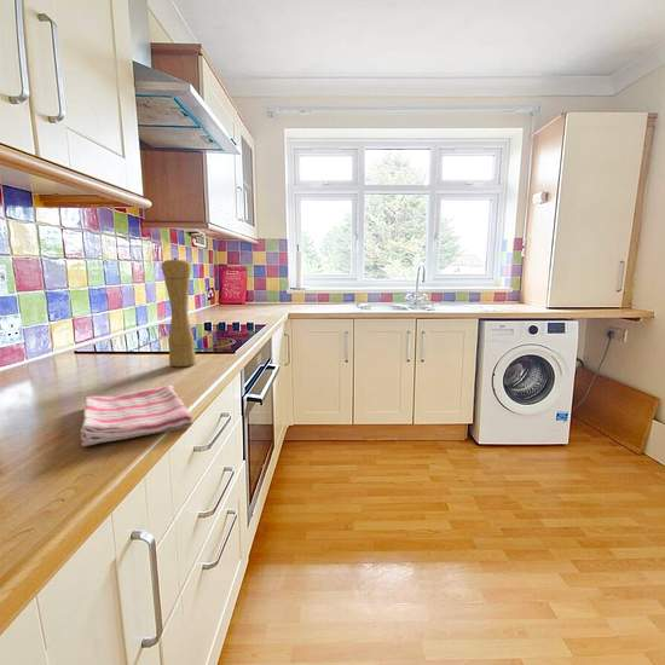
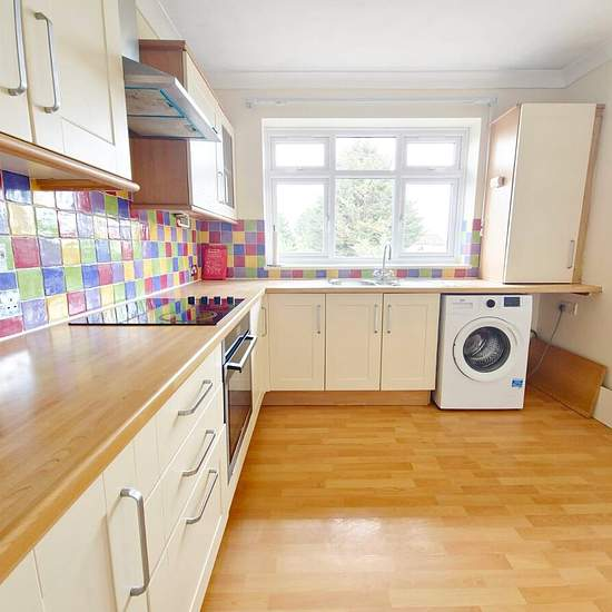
- pepper mill [161,256,197,368]
- dish towel [80,384,193,447]
